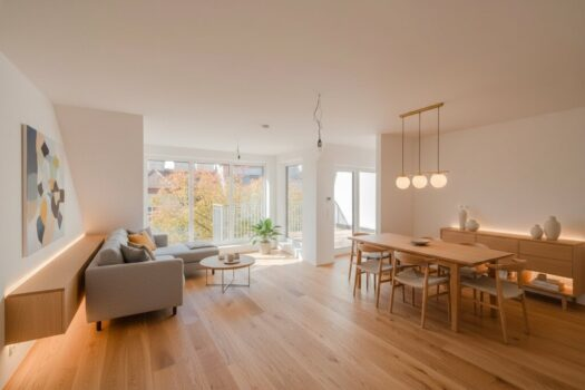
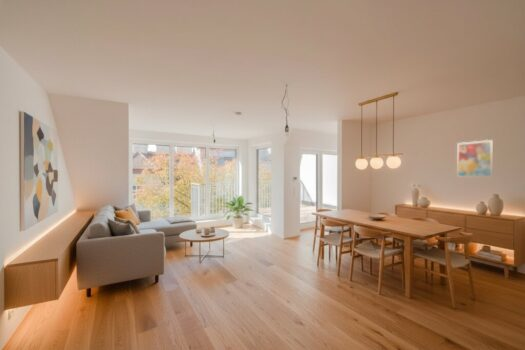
+ wall art [456,139,494,178]
